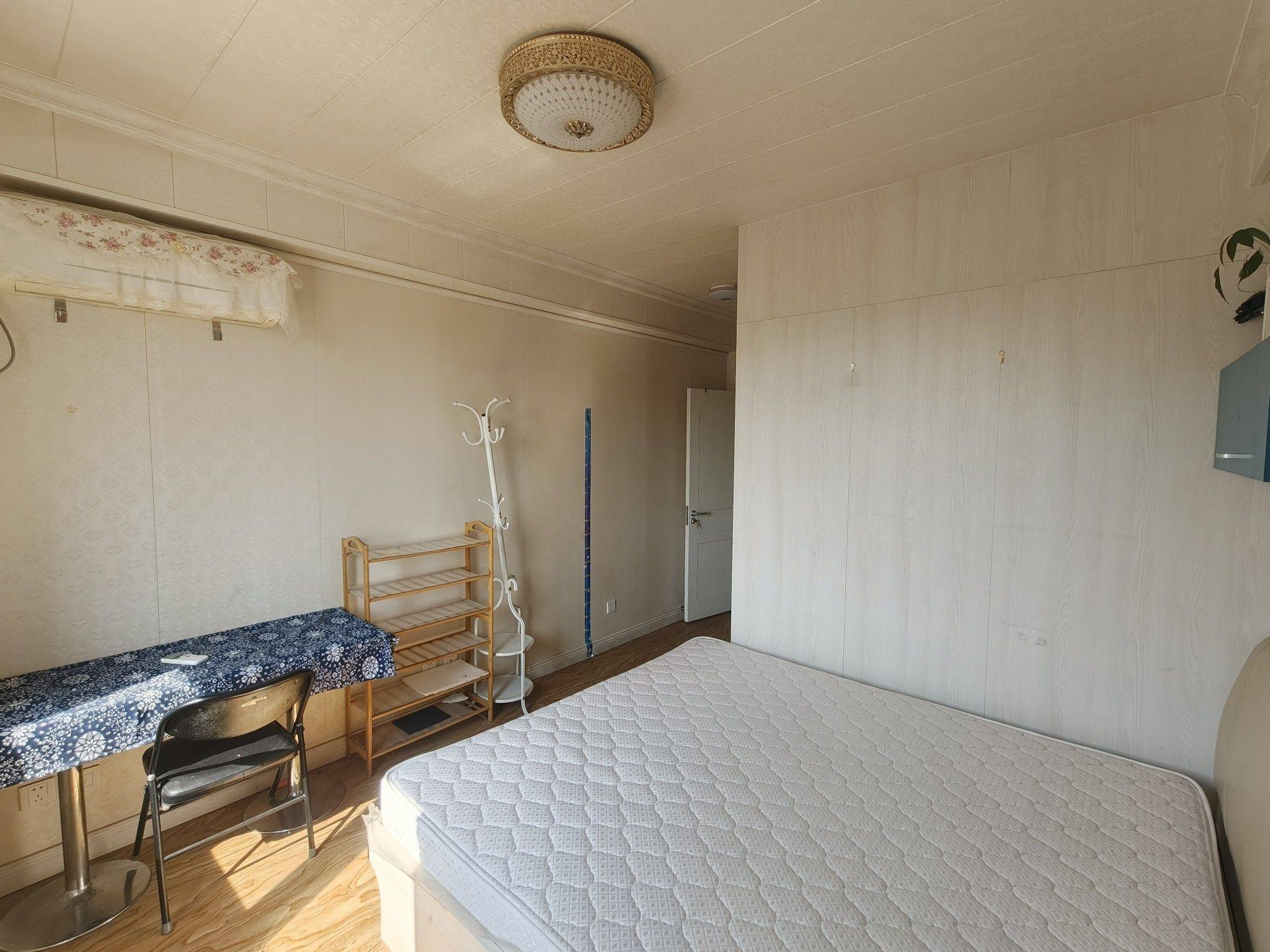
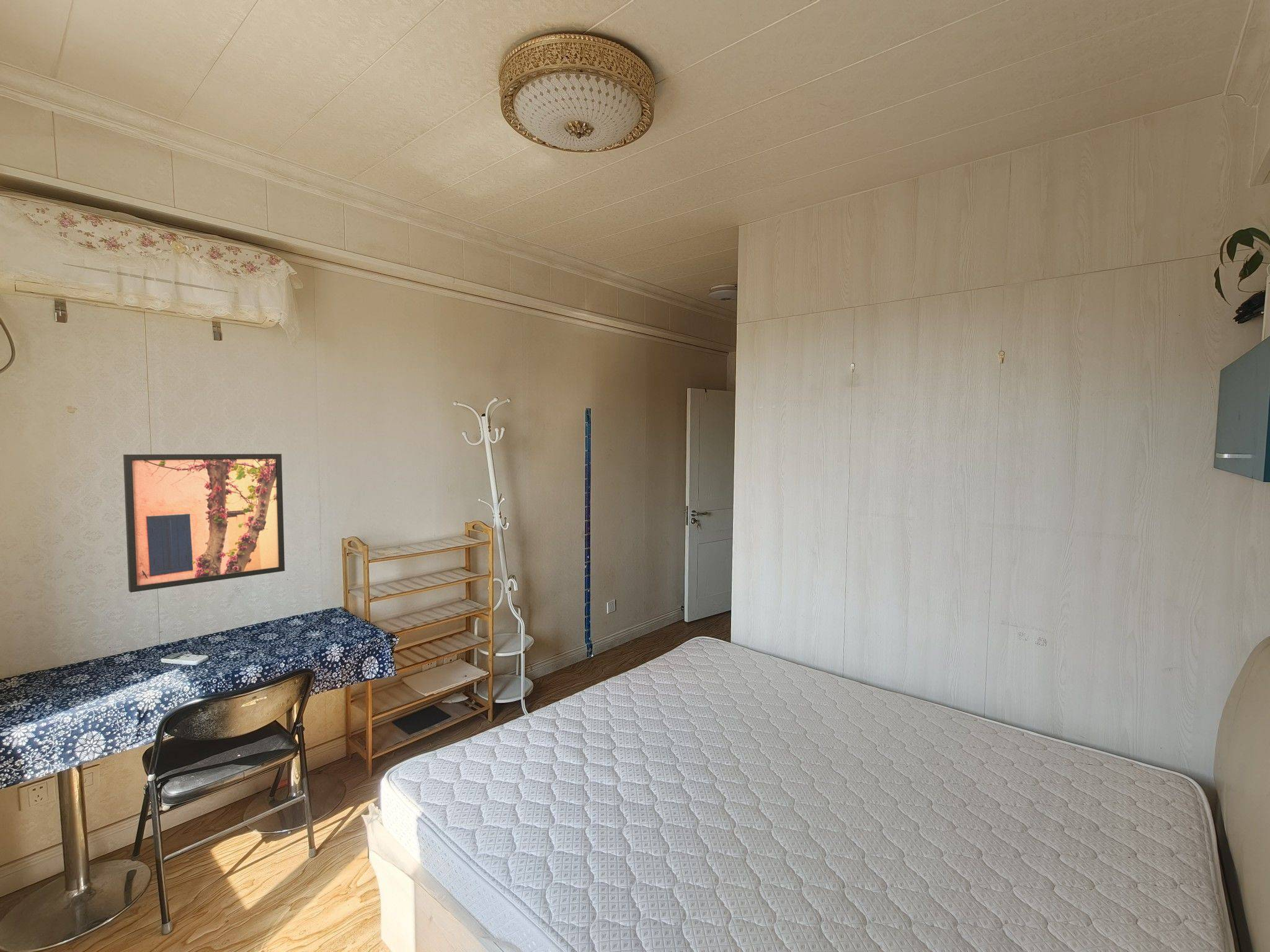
+ wall art [123,453,285,593]
